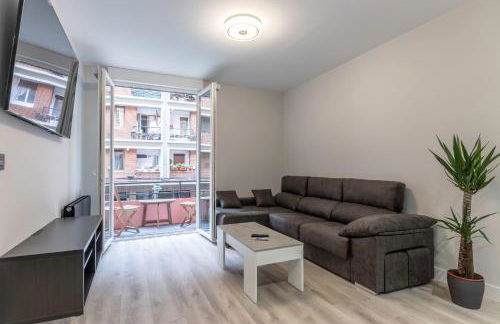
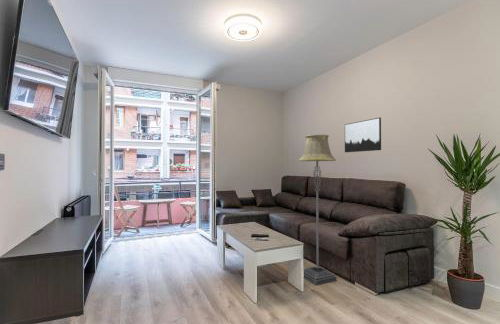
+ wall art [344,117,382,153]
+ floor lamp [298,134,338,286]
